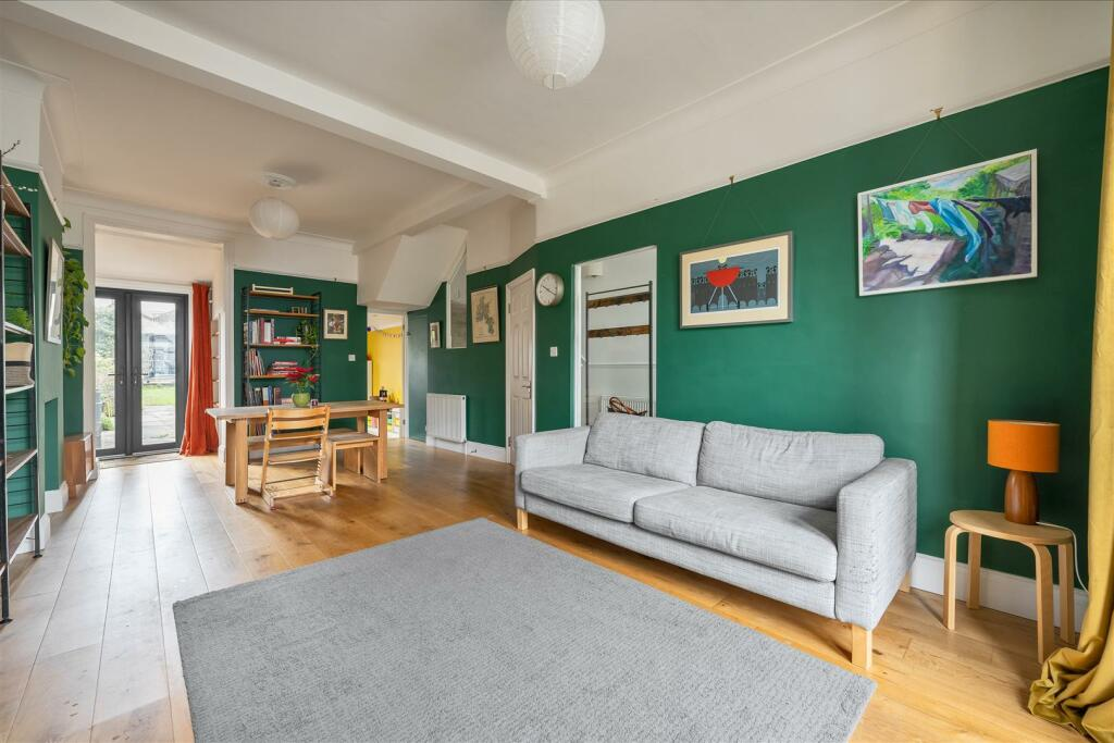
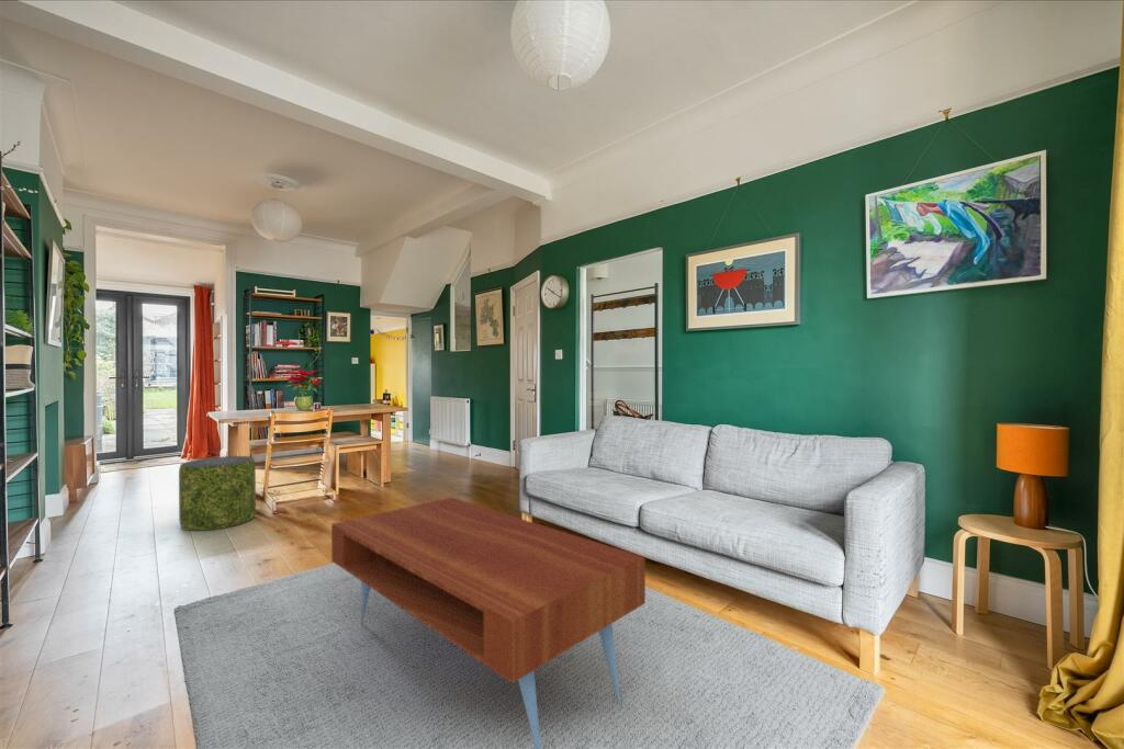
+ pouf [178,455,257,532]
+ coffee table [330,497,647,749]
